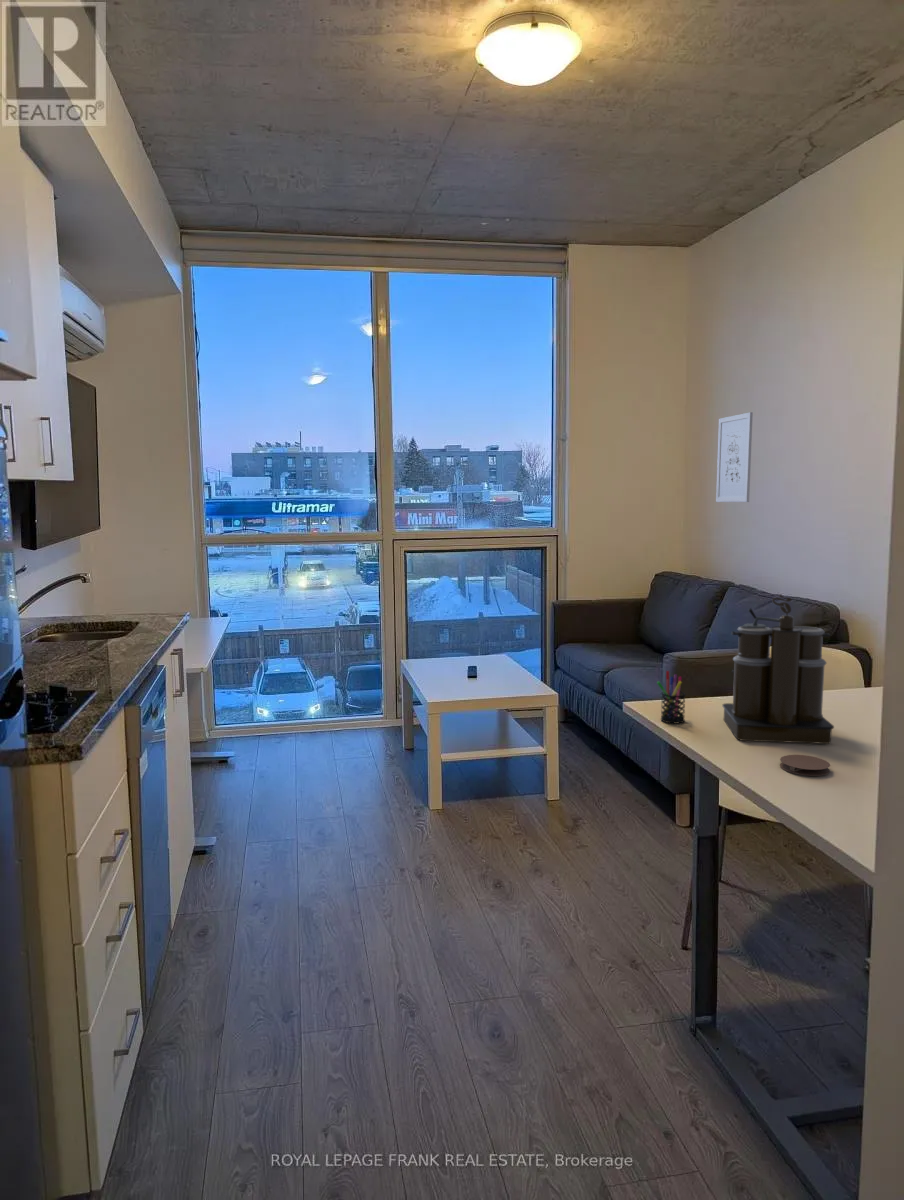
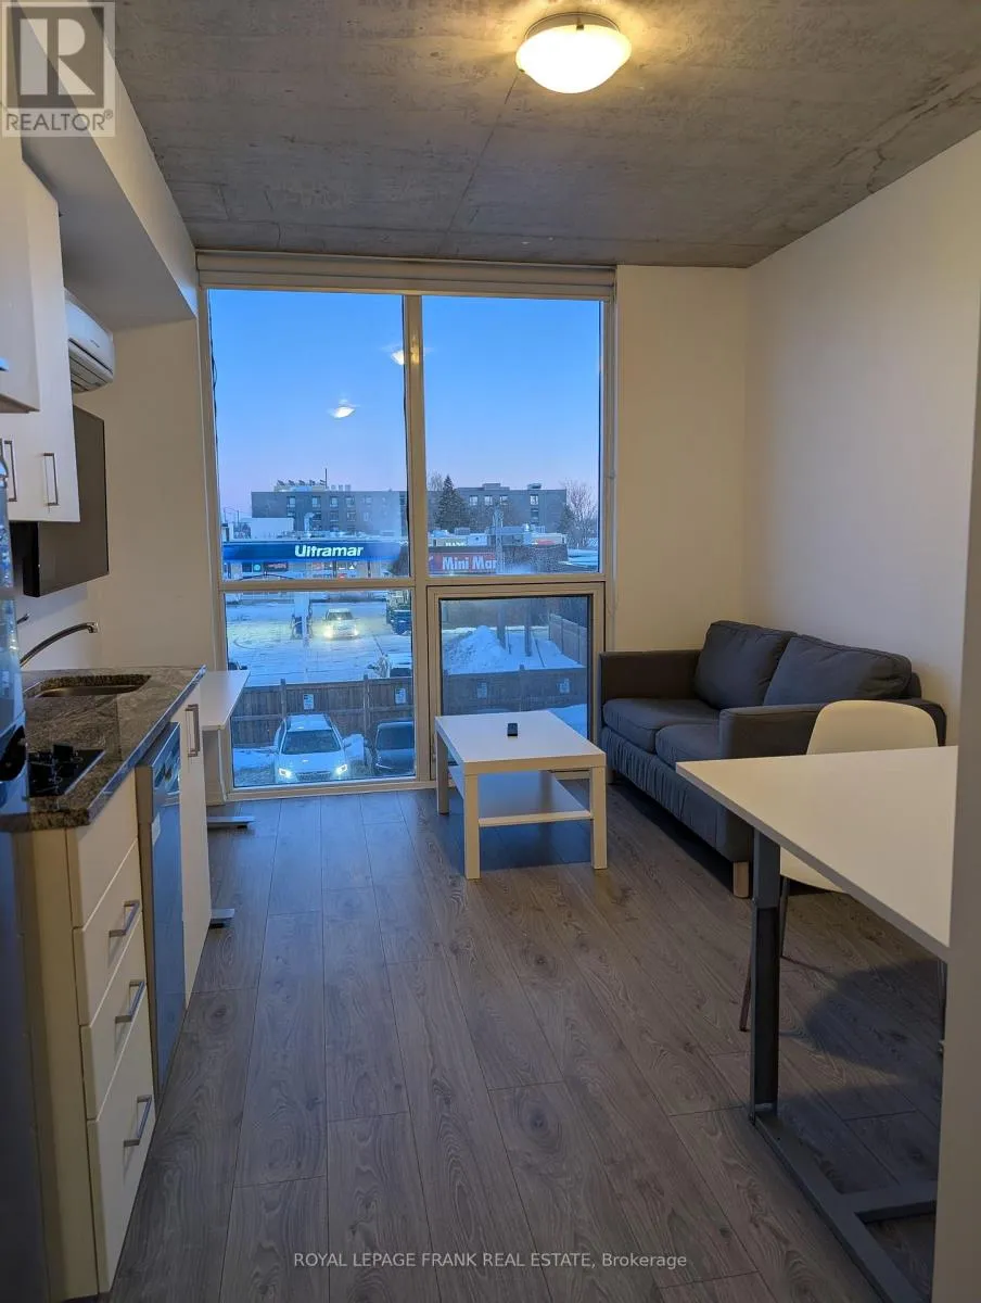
- coffee maker [721,593,835,745]
- pen holder [656,670,687,725]
- wall art [715,411,754,503]
- coaster [779,754,831,777]
